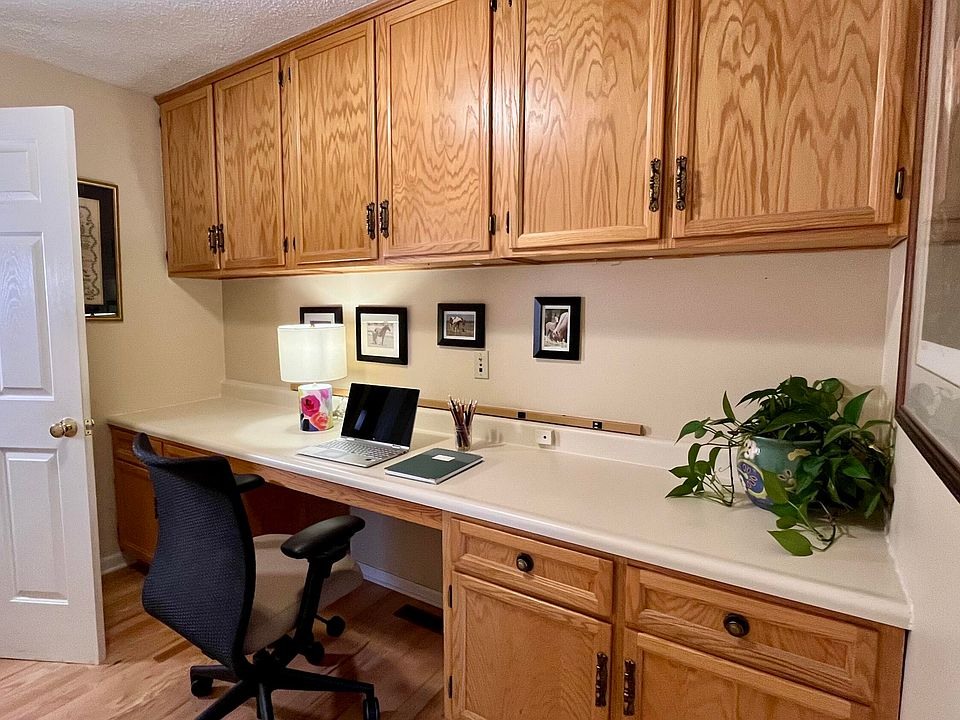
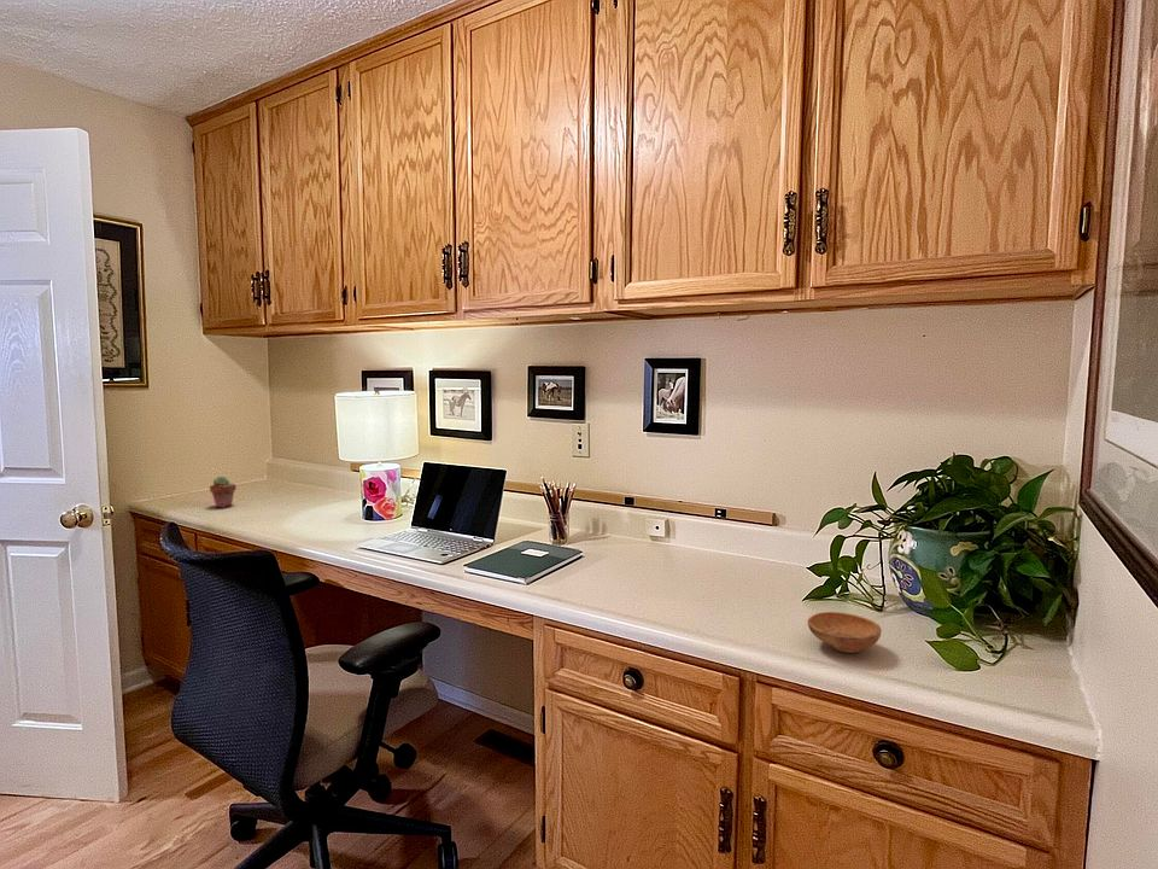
+ potted succulent [209,476,238,509]
+ bowl [806,611,883,654]
